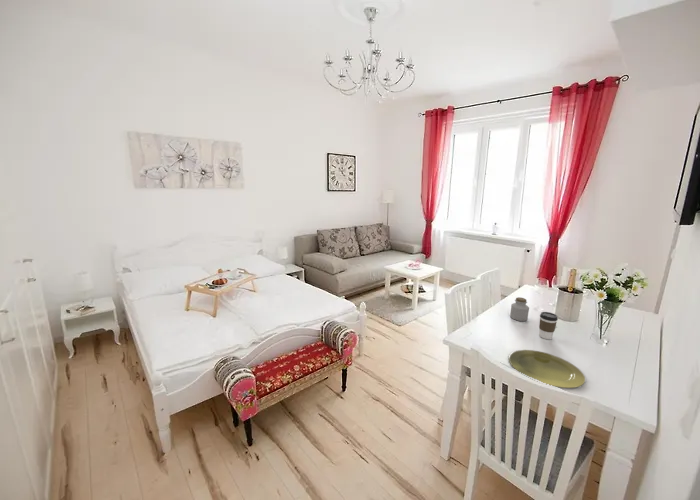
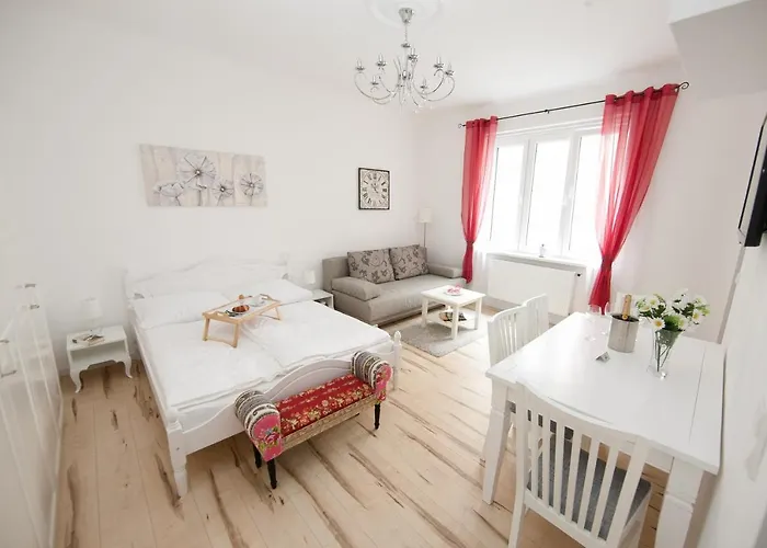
- coffee cup [538,311,559,340]
- jar [509,296,530,322]
- plate [508,349,586,389]
